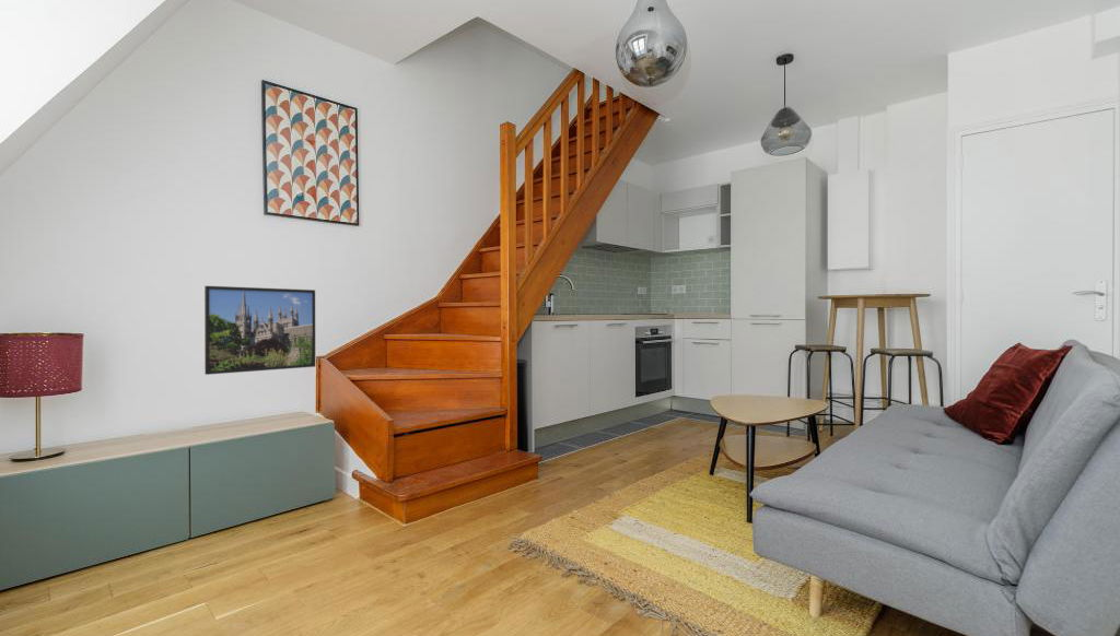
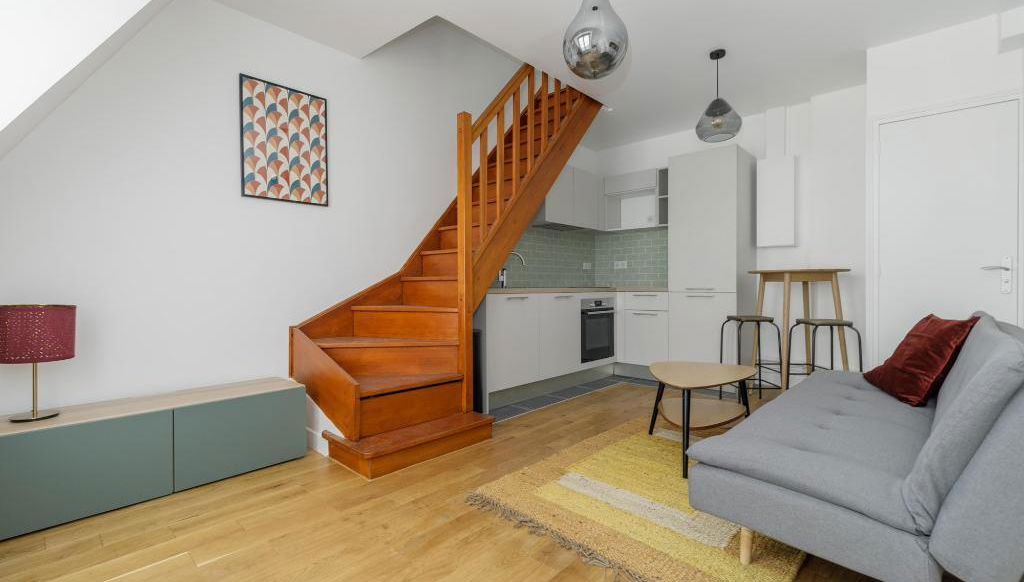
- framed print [203,285,316,376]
